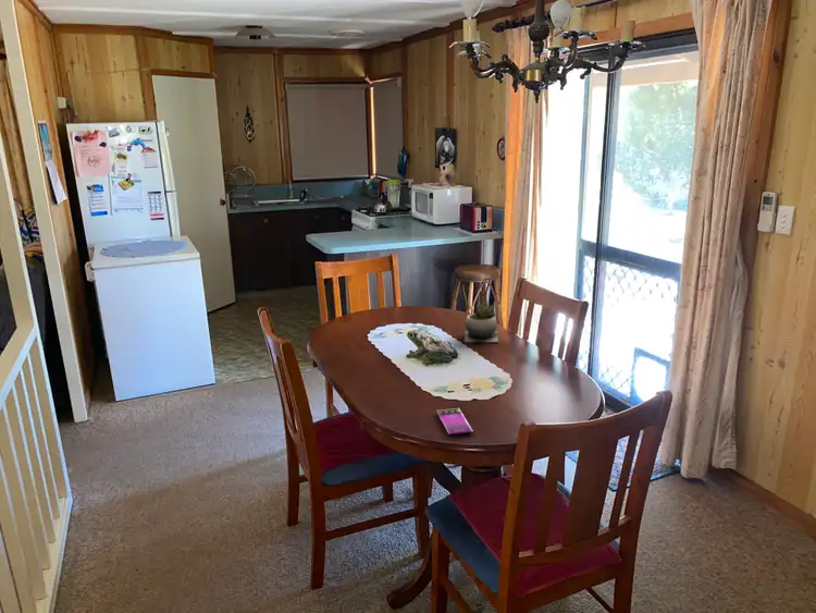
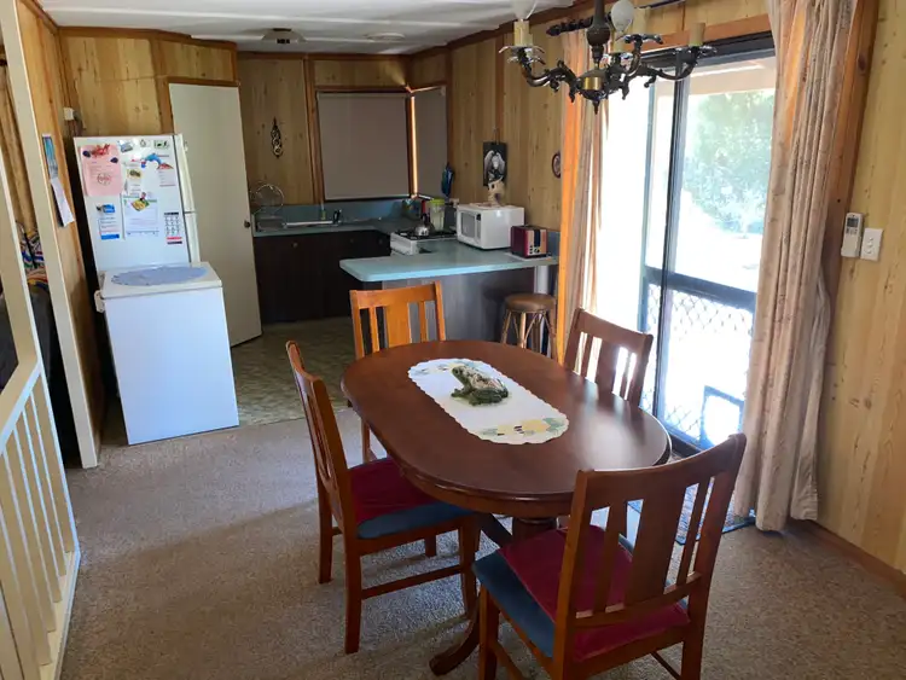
- succulent plant [463,301,499,343]
- smartphone [435,407,474,436]
